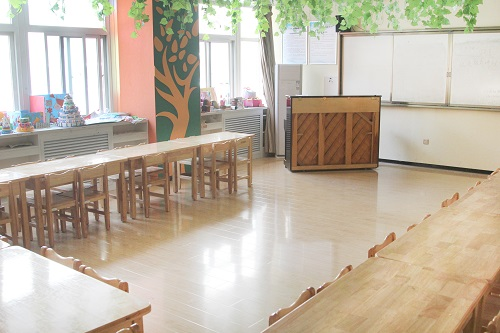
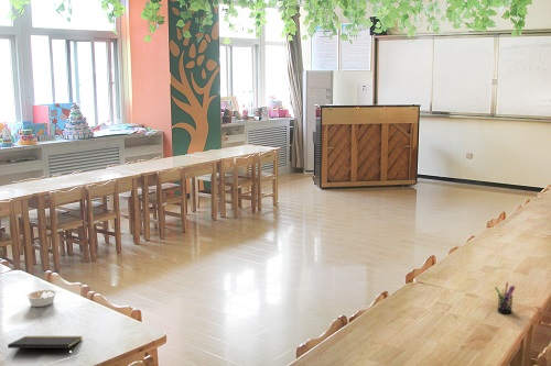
+ pen holder [494,281,516,314]
+ legume [24,288,62,308]
+ notepad [7,335,84,357]
